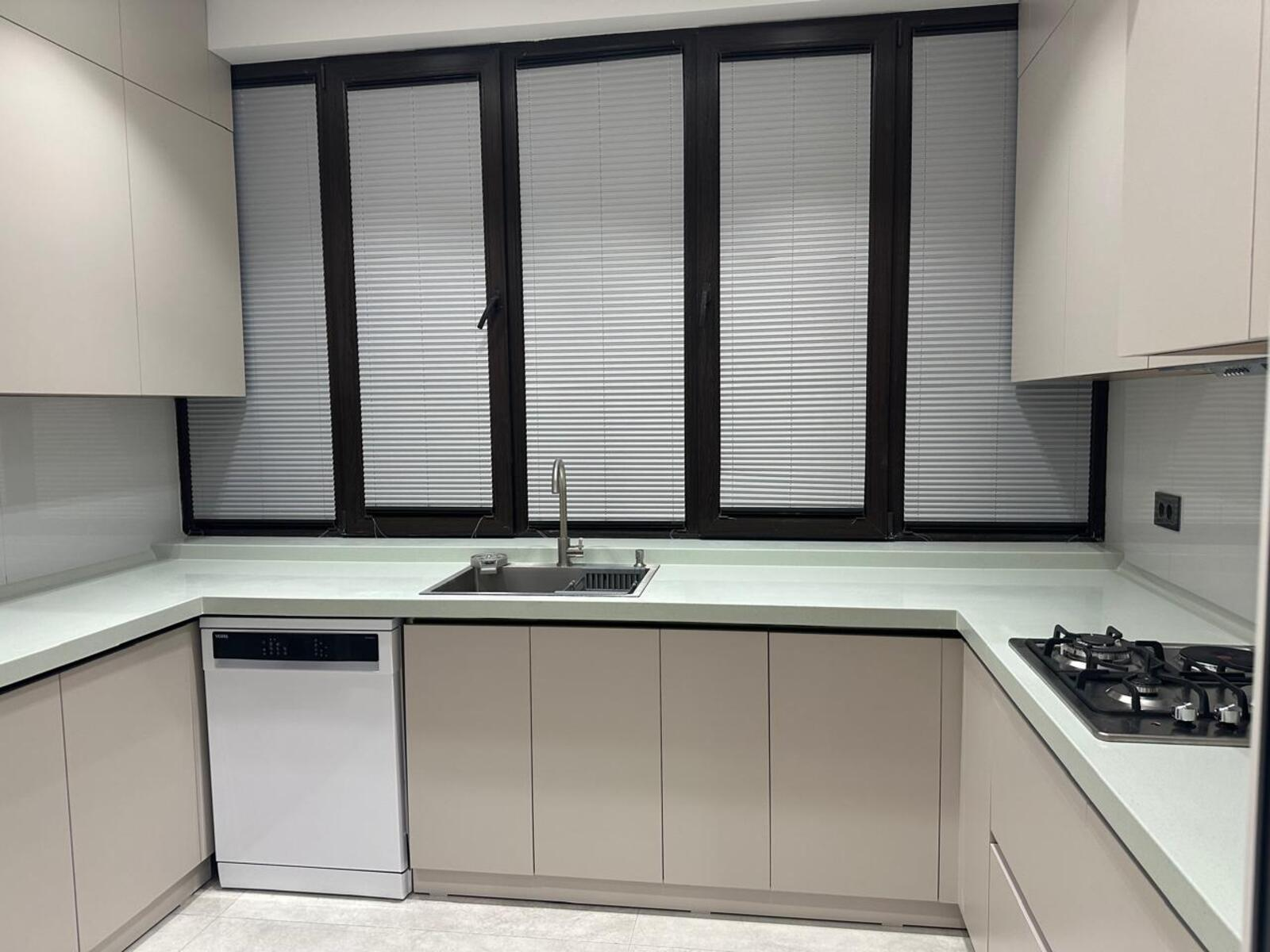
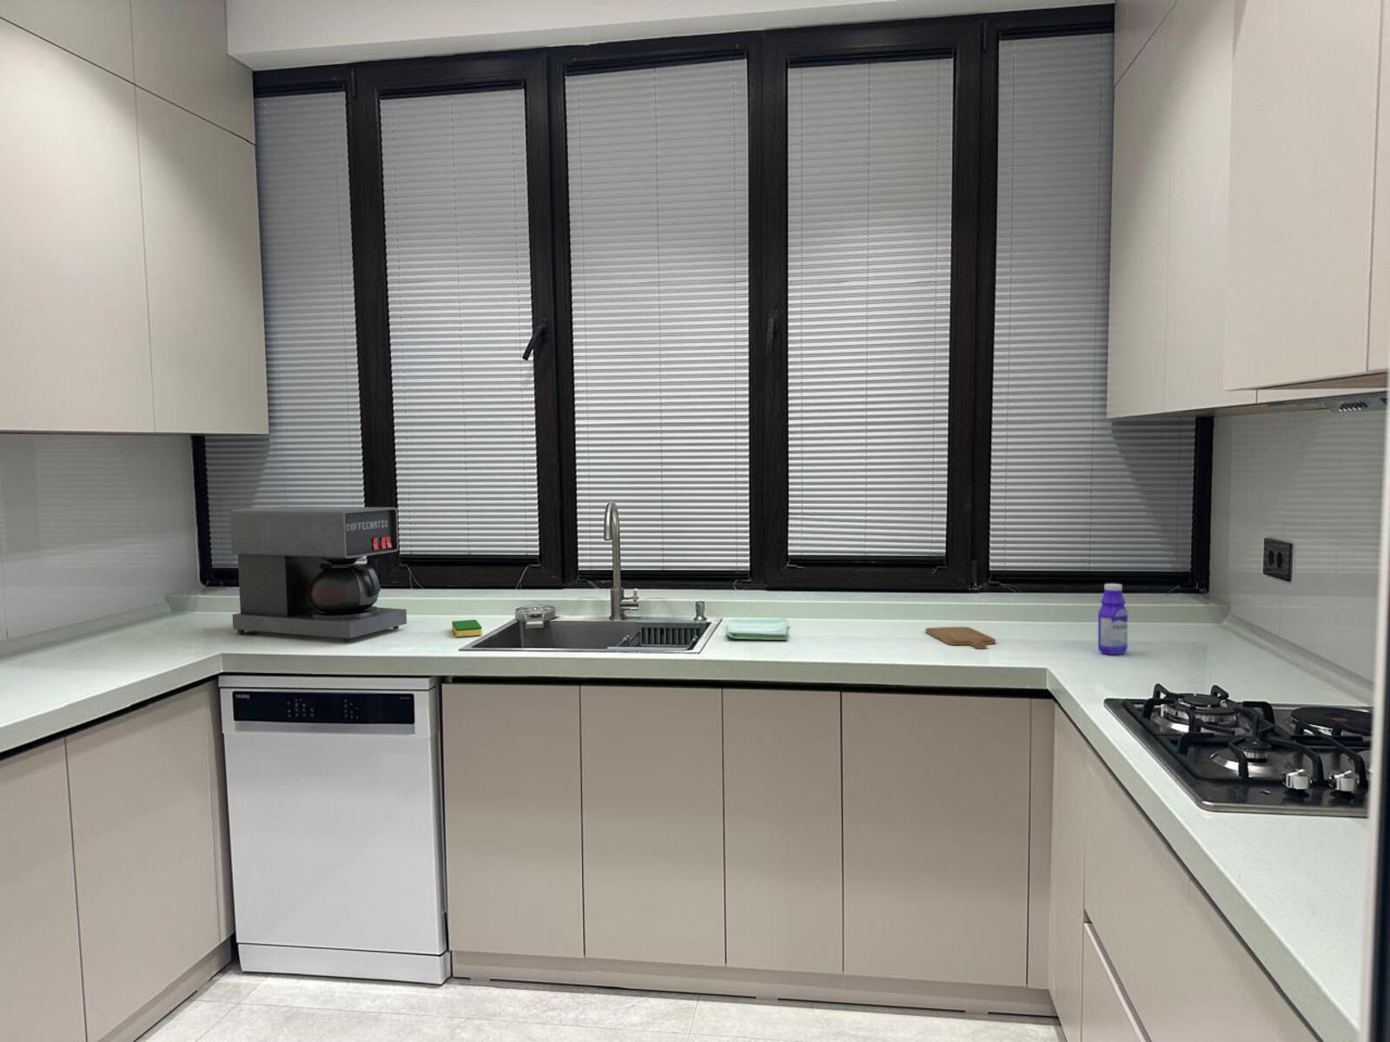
+ coffee maker [230,506,407,644]
+ chopping board [925,626,996,649]
+ bottle [1098,582,1128,656]
+ dish sponge [451,620,483,638]
+ dish towel [726,617,790,640]
